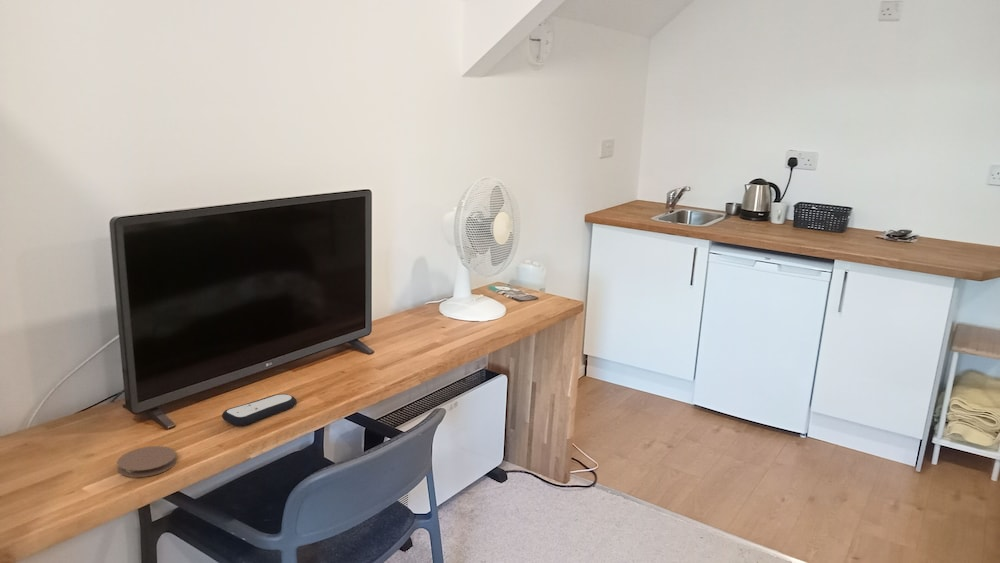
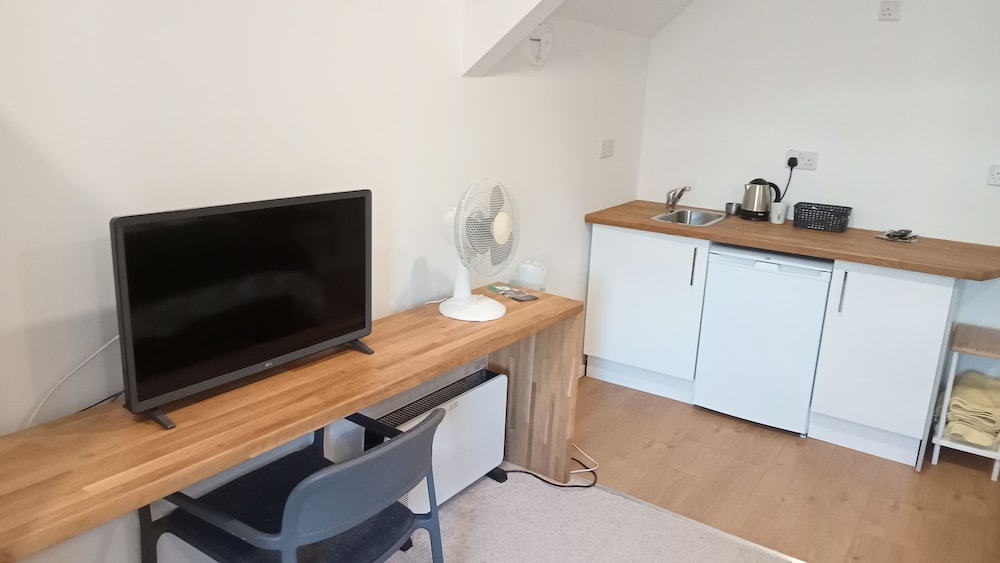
- coaster [116,445,177,478]
- remote control [221,393,298,427]
